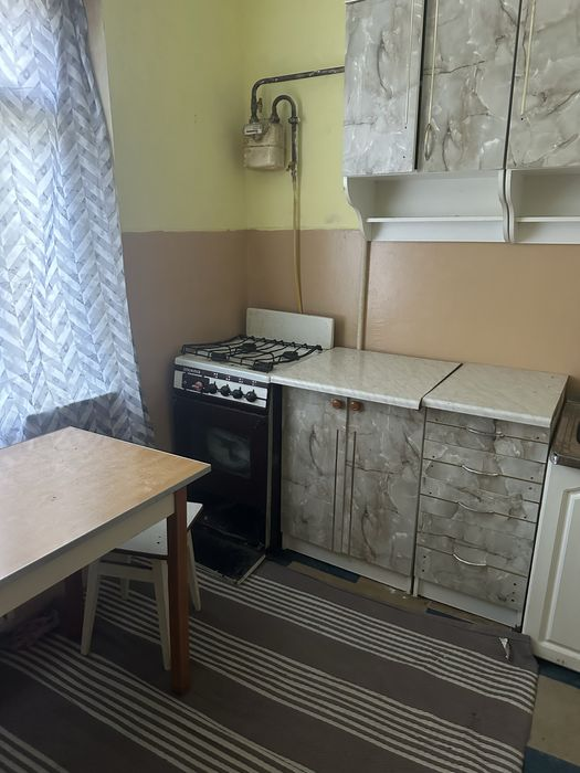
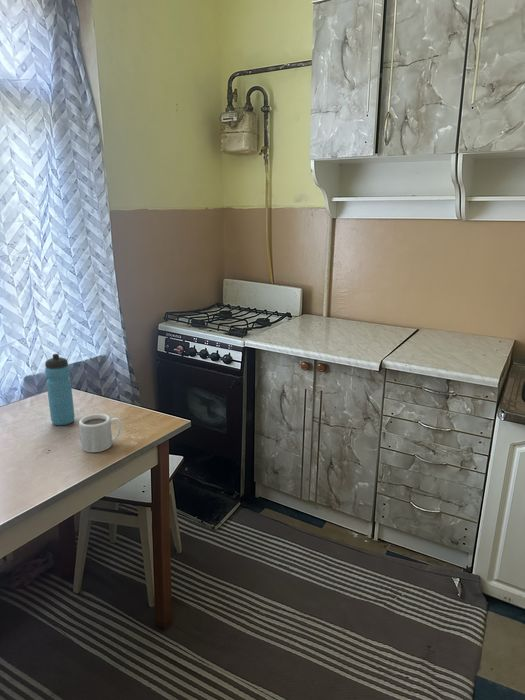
+ water bottle [44,353,76,426]
+ mug [78,413,122,453]
